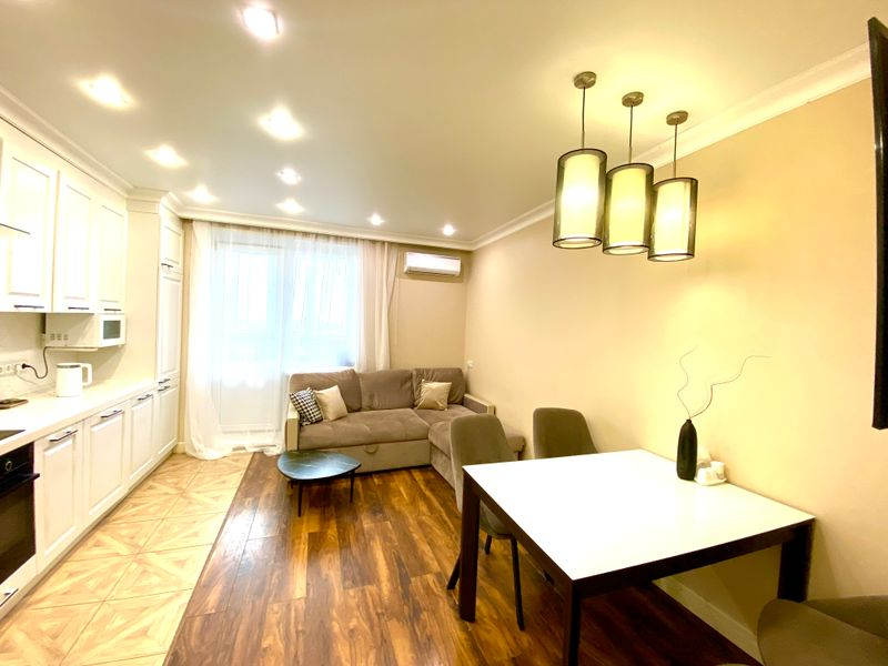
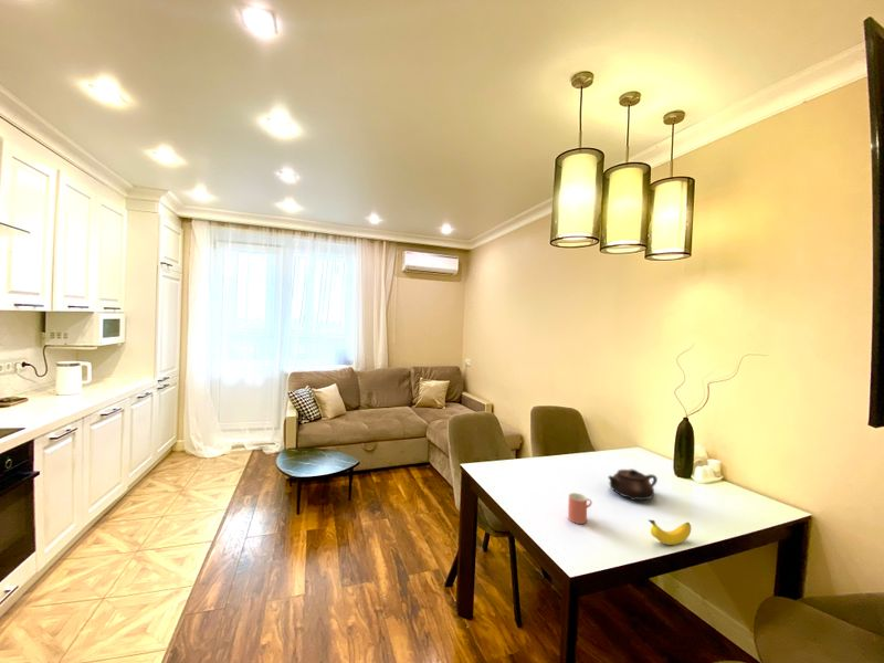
+ teapot [607,469,659,501]
+ cup [567,492,593,525]
+ banana [648,519,692,546]
